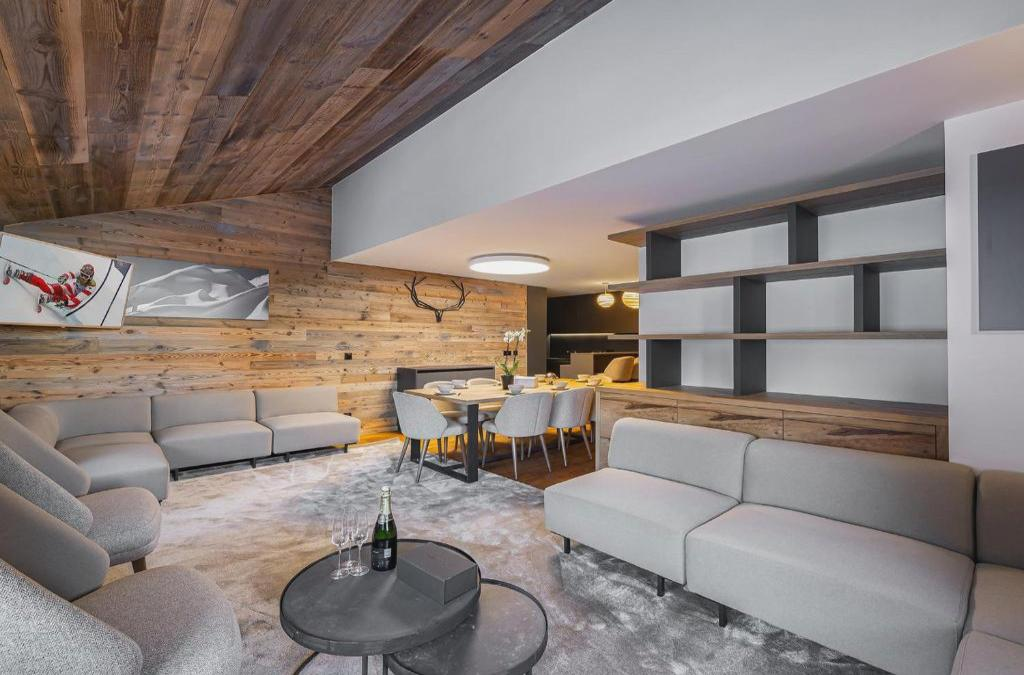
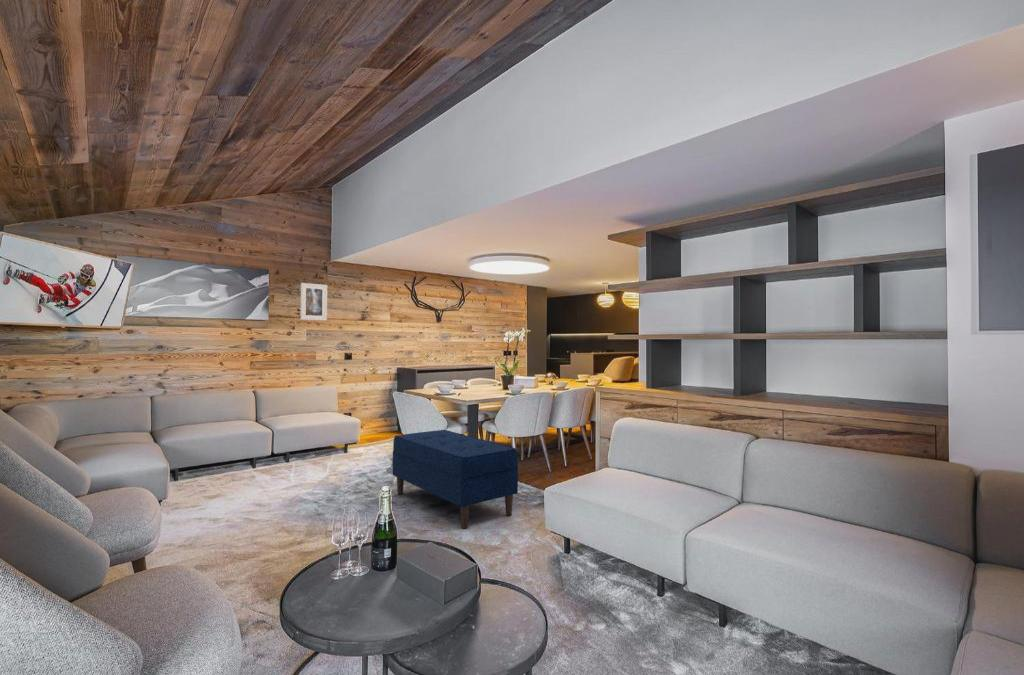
+ bench [392,429,519,529]
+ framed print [299,282,328,322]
